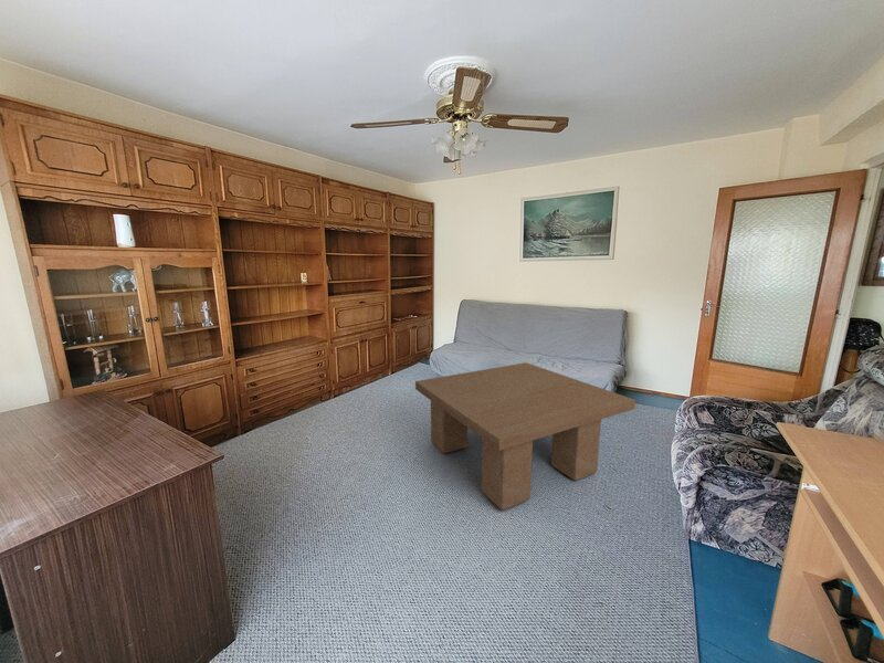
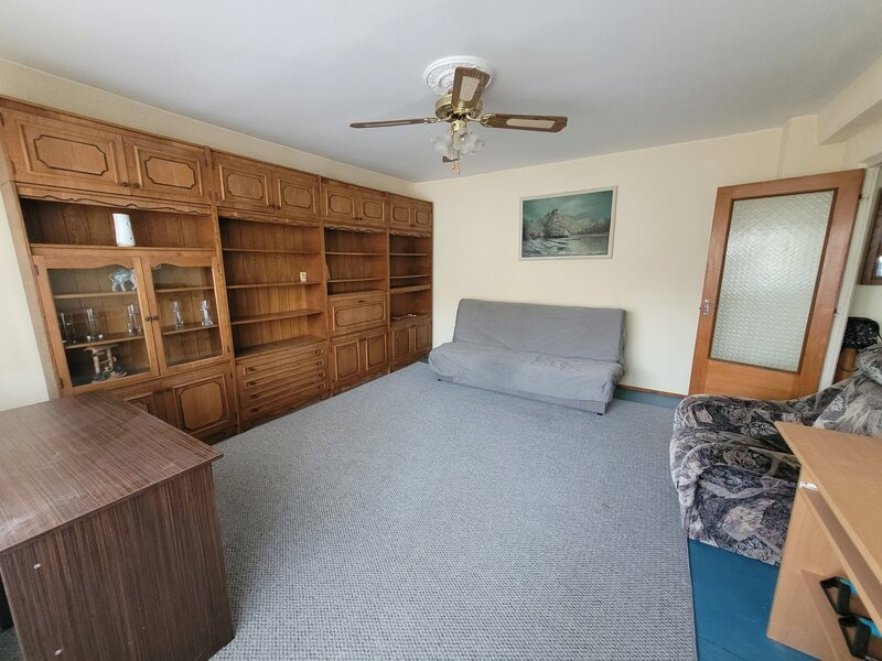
- coffee table [414,361,636,511]
